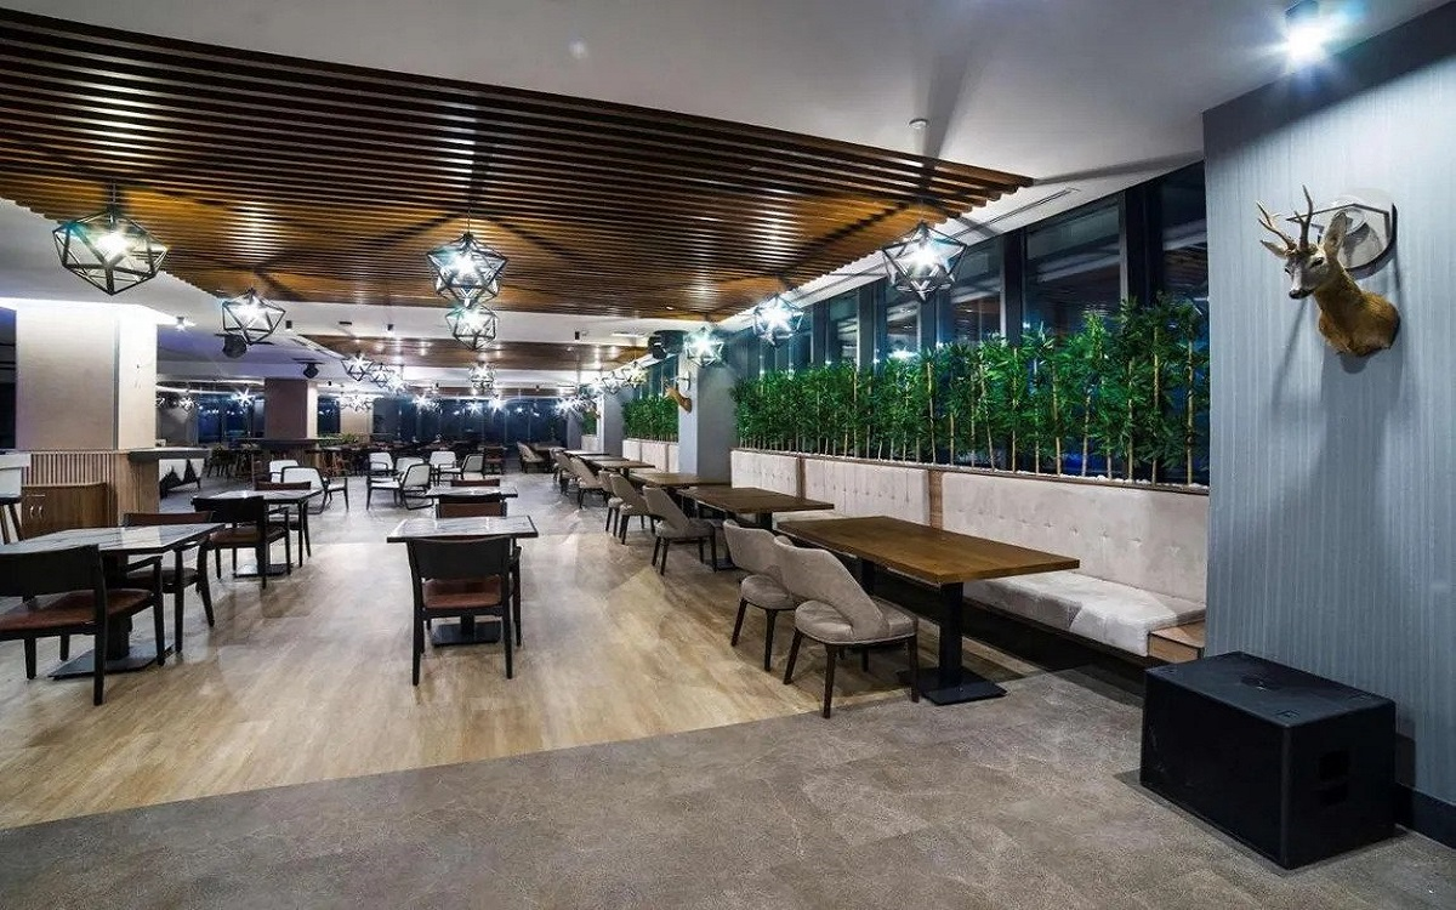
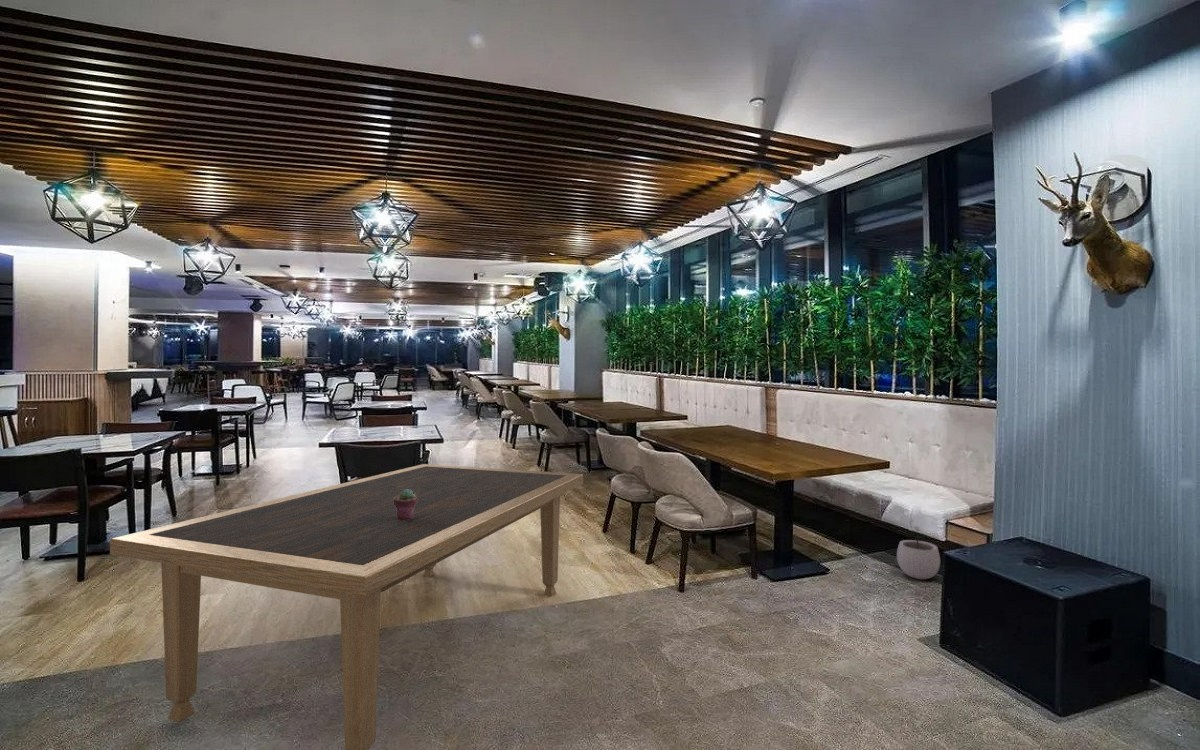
+ plant pot [896,533,941,580]
+ dining table [109,463,584,750]
+ potted succulent [394,489,417,520]
